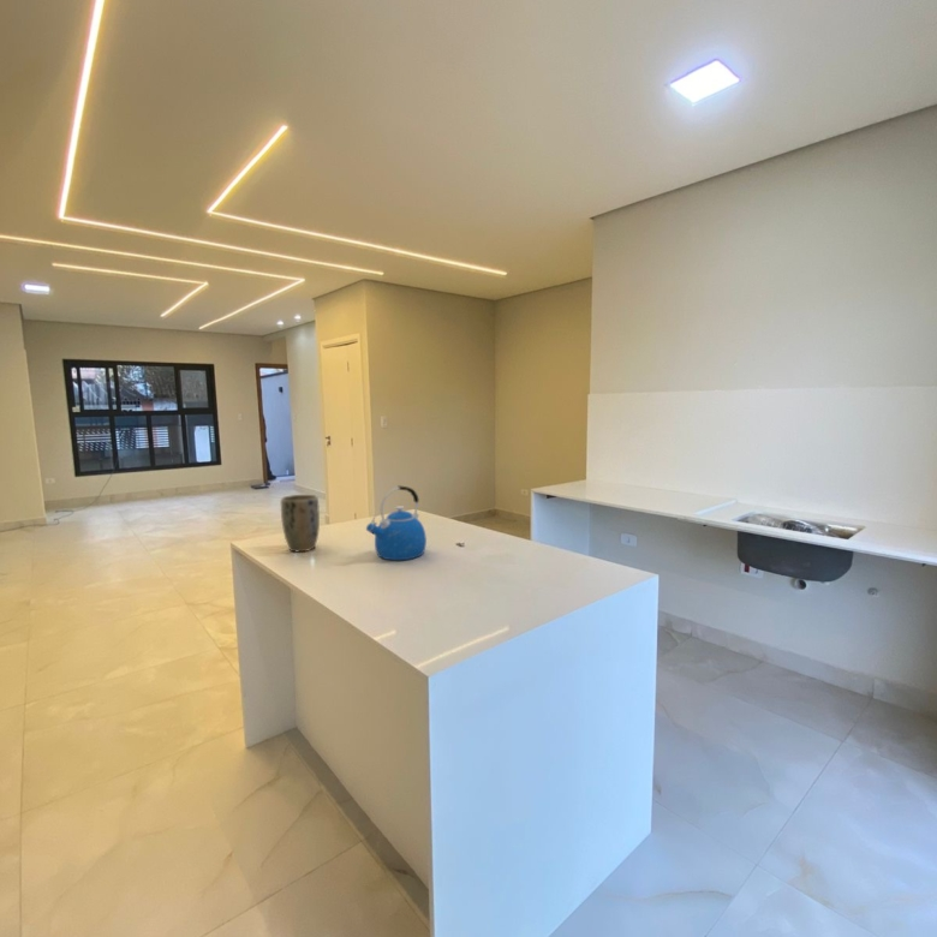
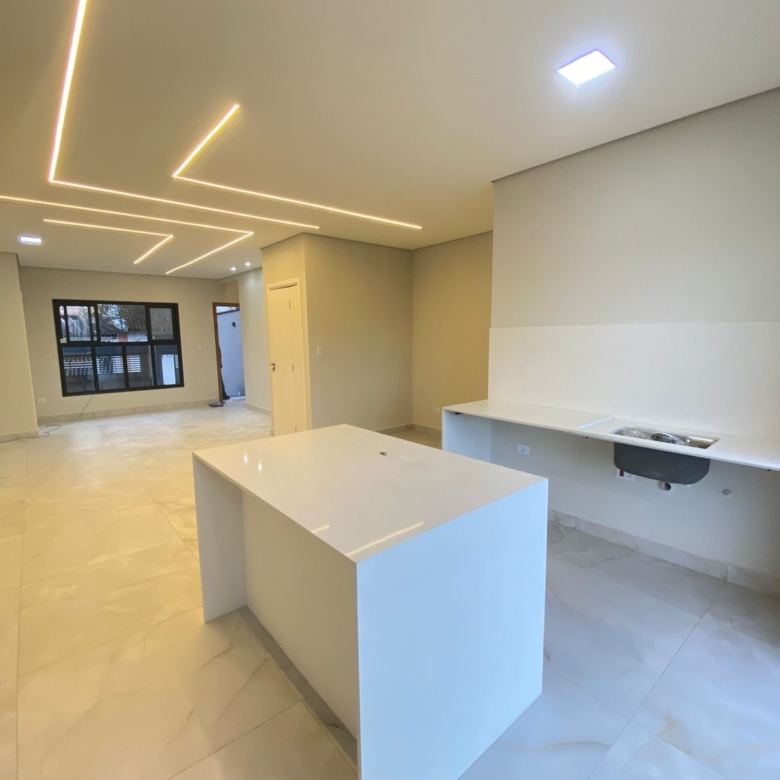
- kettle [365,484,428,561]
- plant pot [280,494,321,553]
